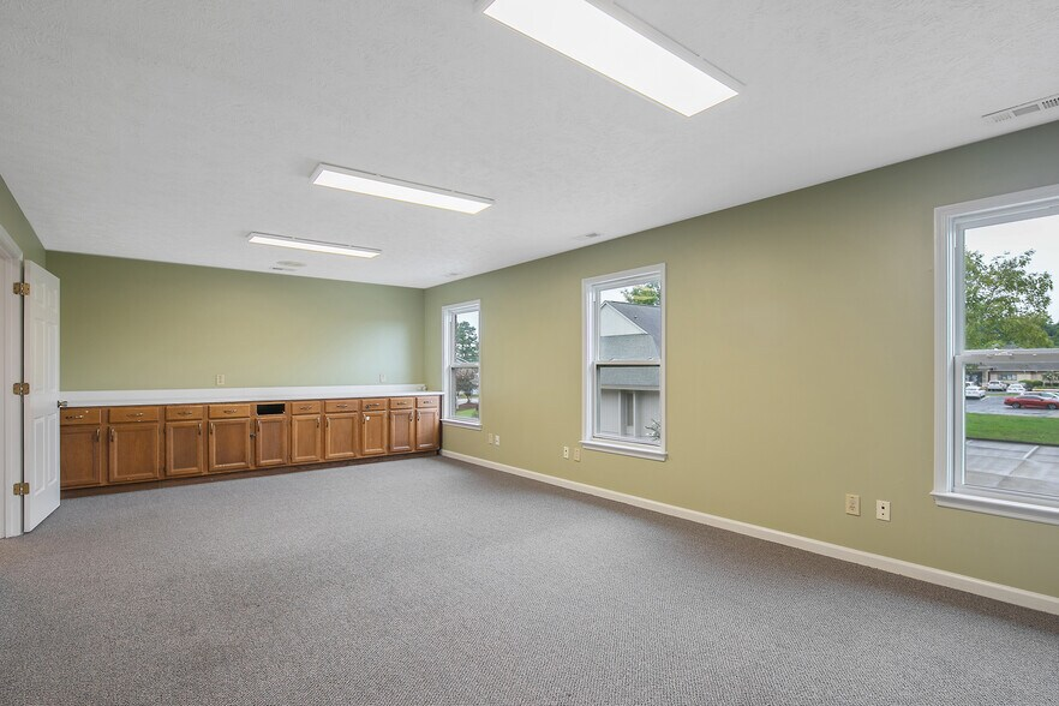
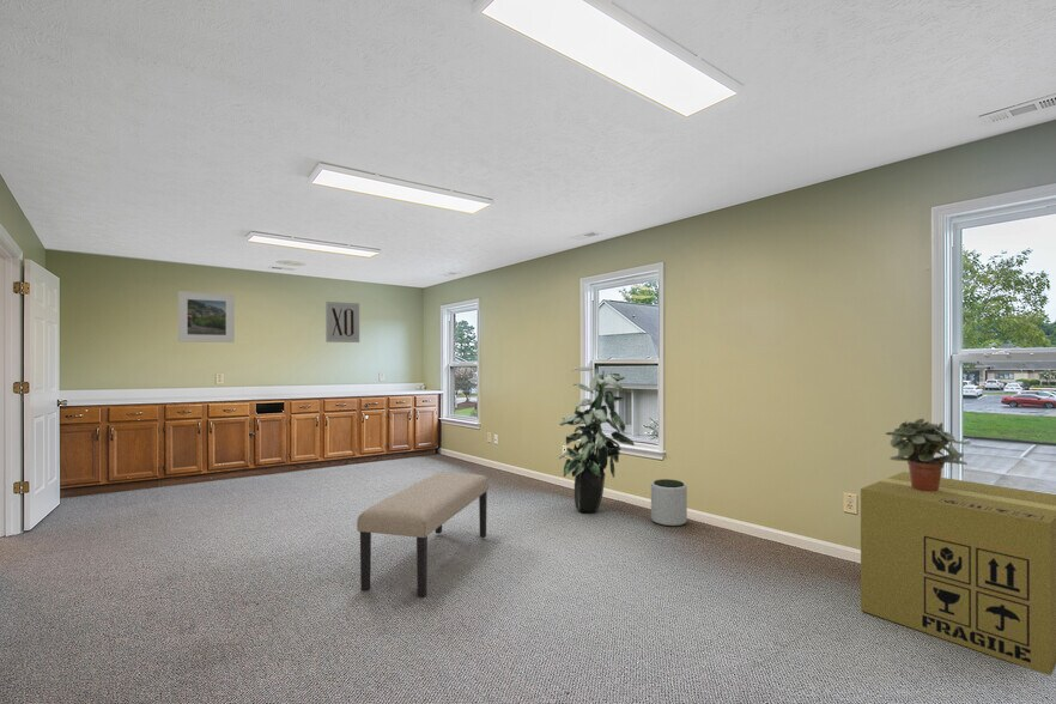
+ plant pot [650,478,688,527]
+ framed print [177,290,236,344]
+ indoor plant [558,365,636,514]
+ potted plant [885,418,972,492]
+ wall art [324,301,360,344]
+ bench [356,471,490,599]
+ cardboard box [860,471,1056,676]
